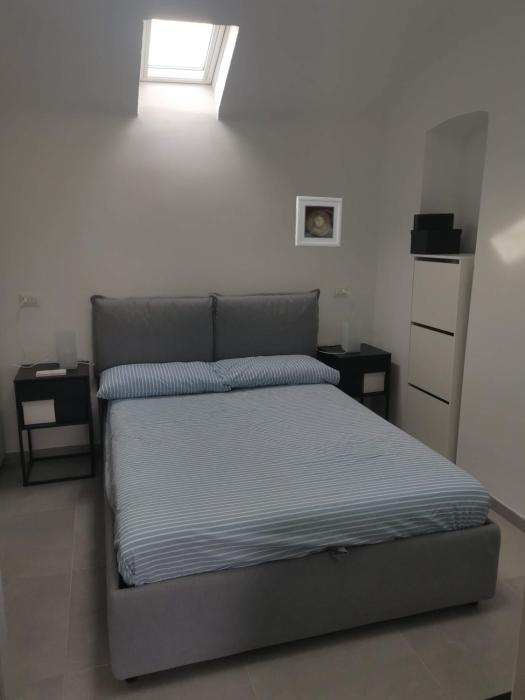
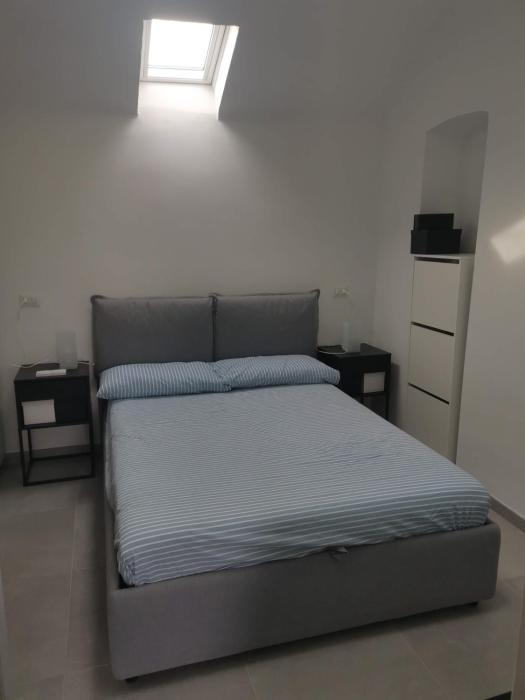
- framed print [294,195,343,248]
